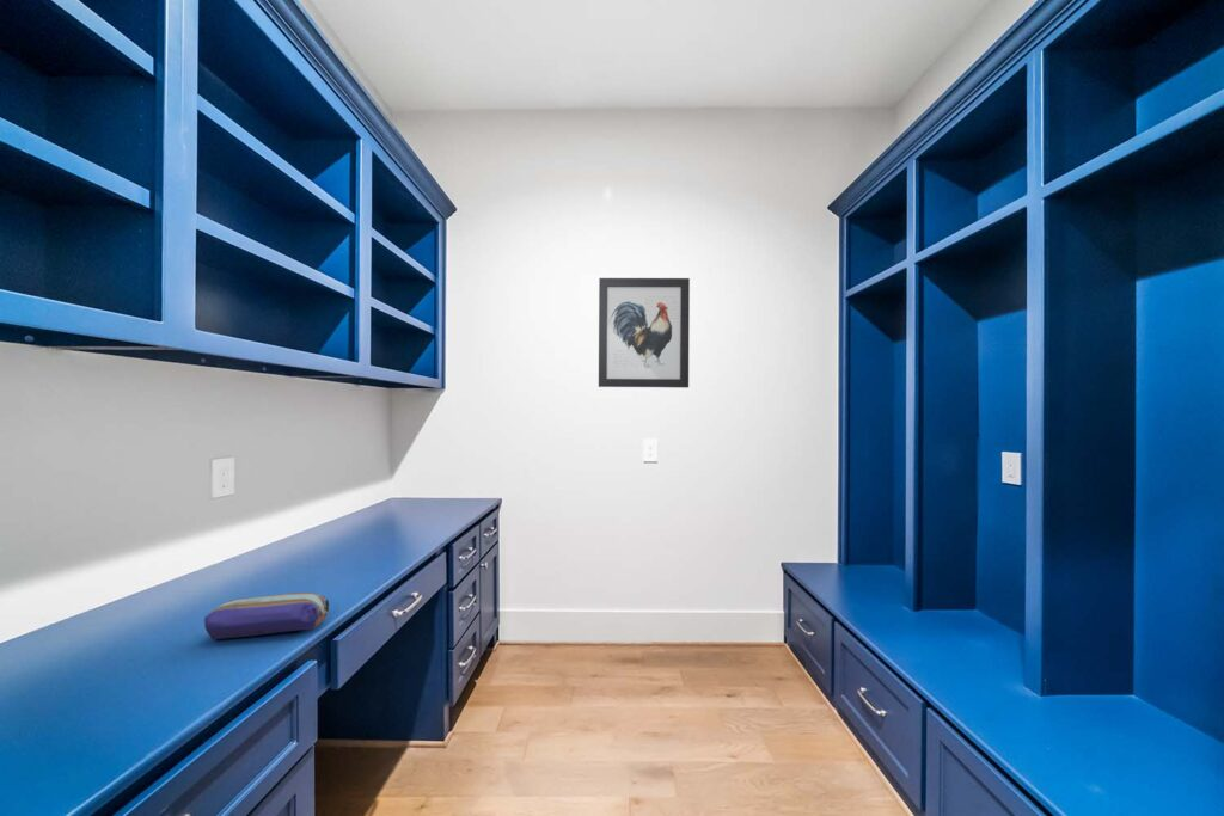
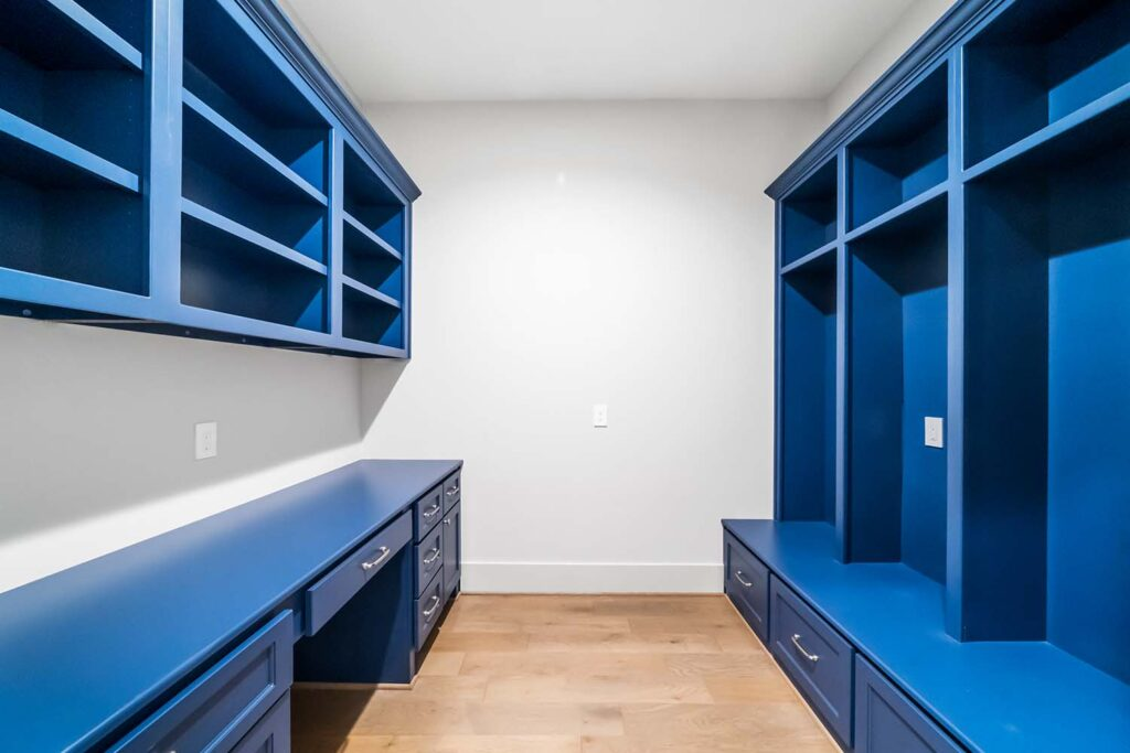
- pencil case [203,591,330,640]
- wall art [598,277,691,389]
